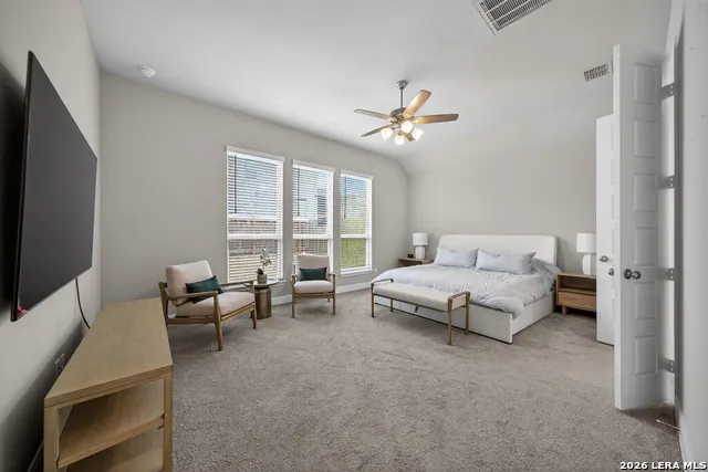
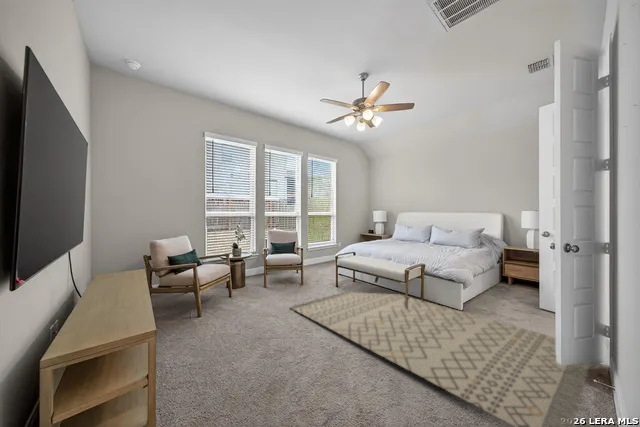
+ rug [288,285,592,427]
